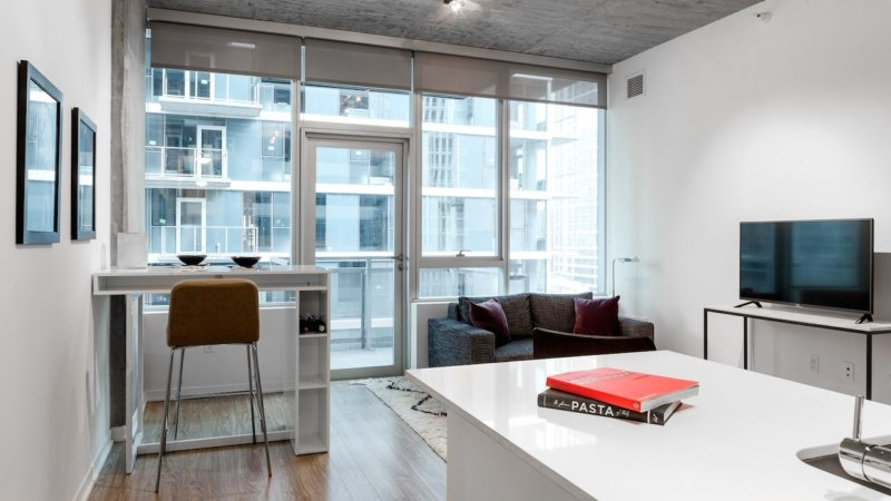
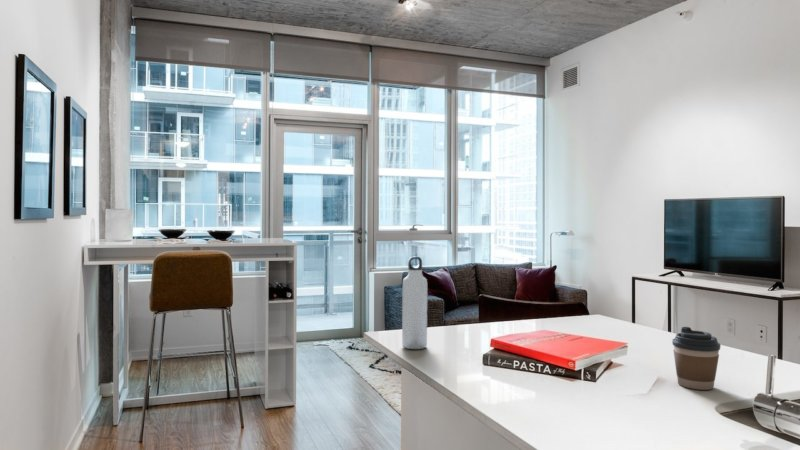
+ water bottle [401,255,428,350]
+ coffee cup [671,326,722,391]
